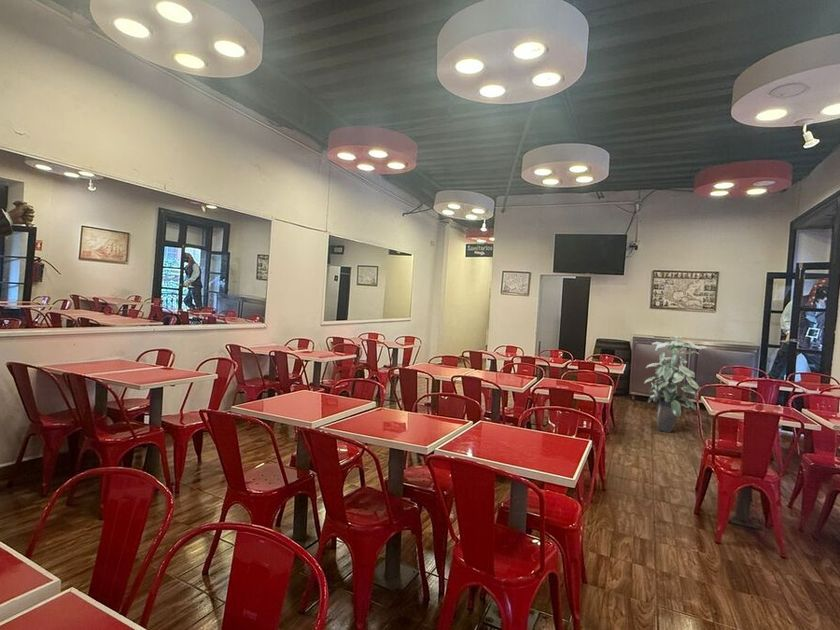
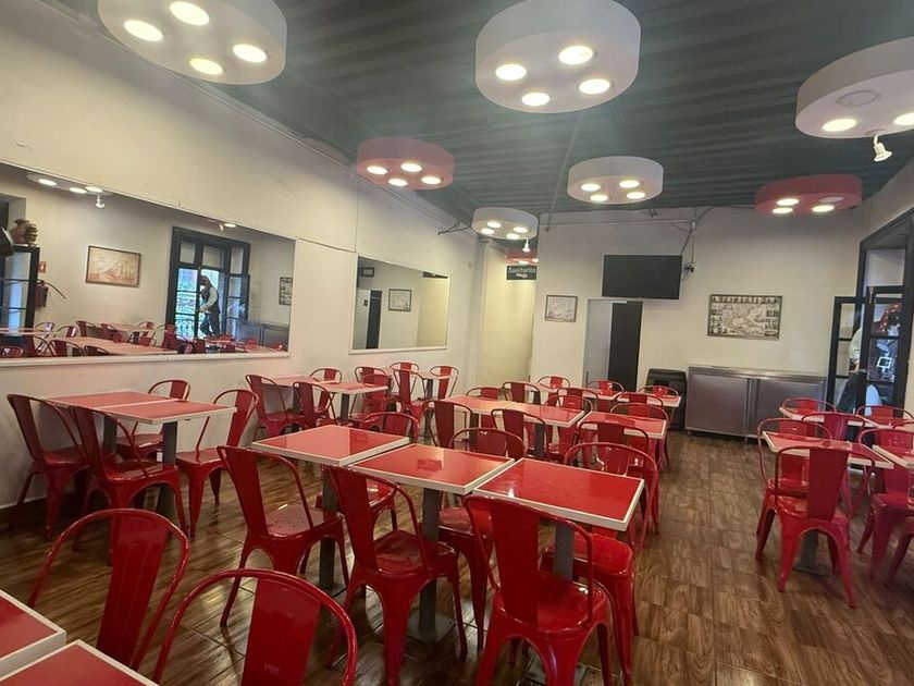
- indoor plant [643,335,703,434]
